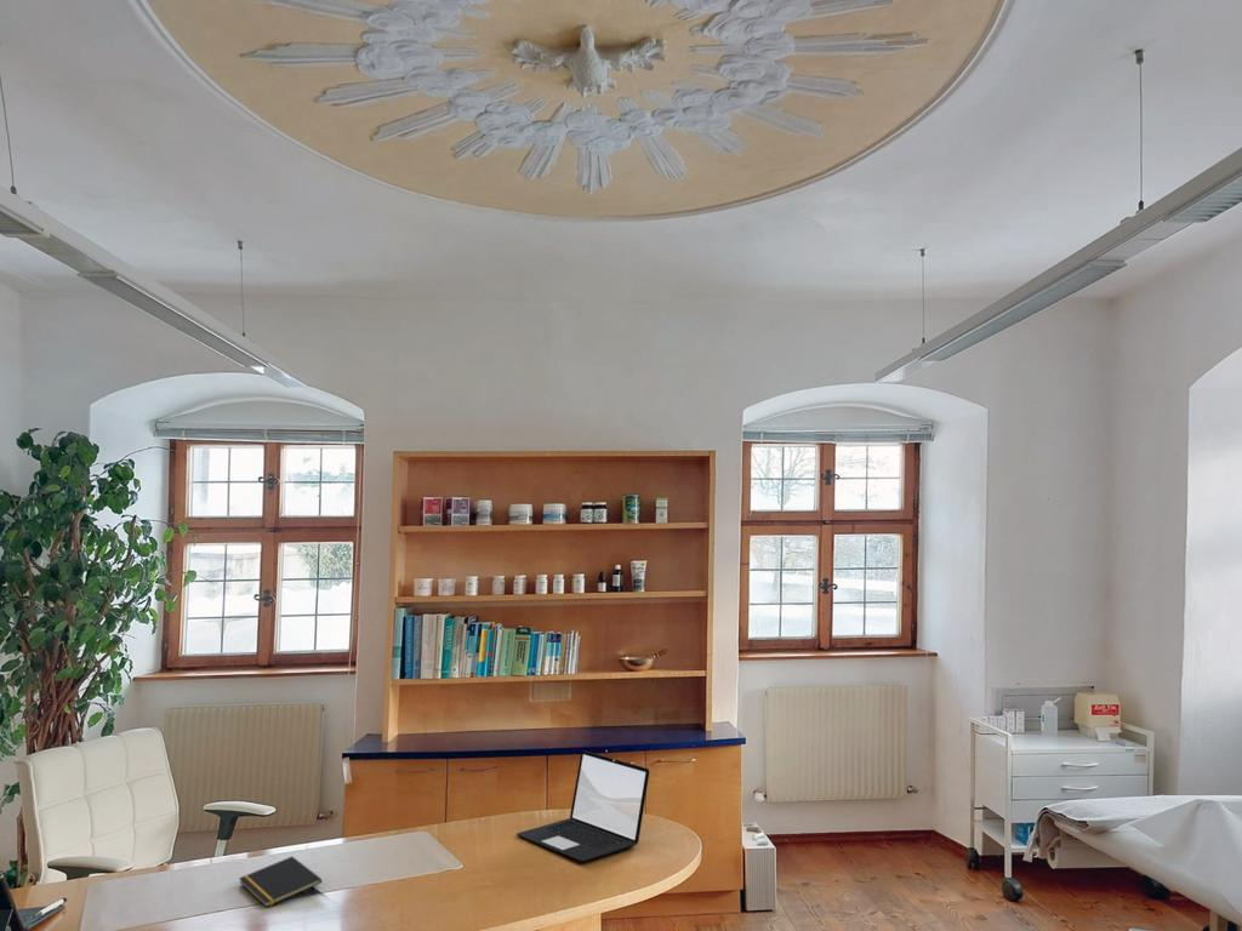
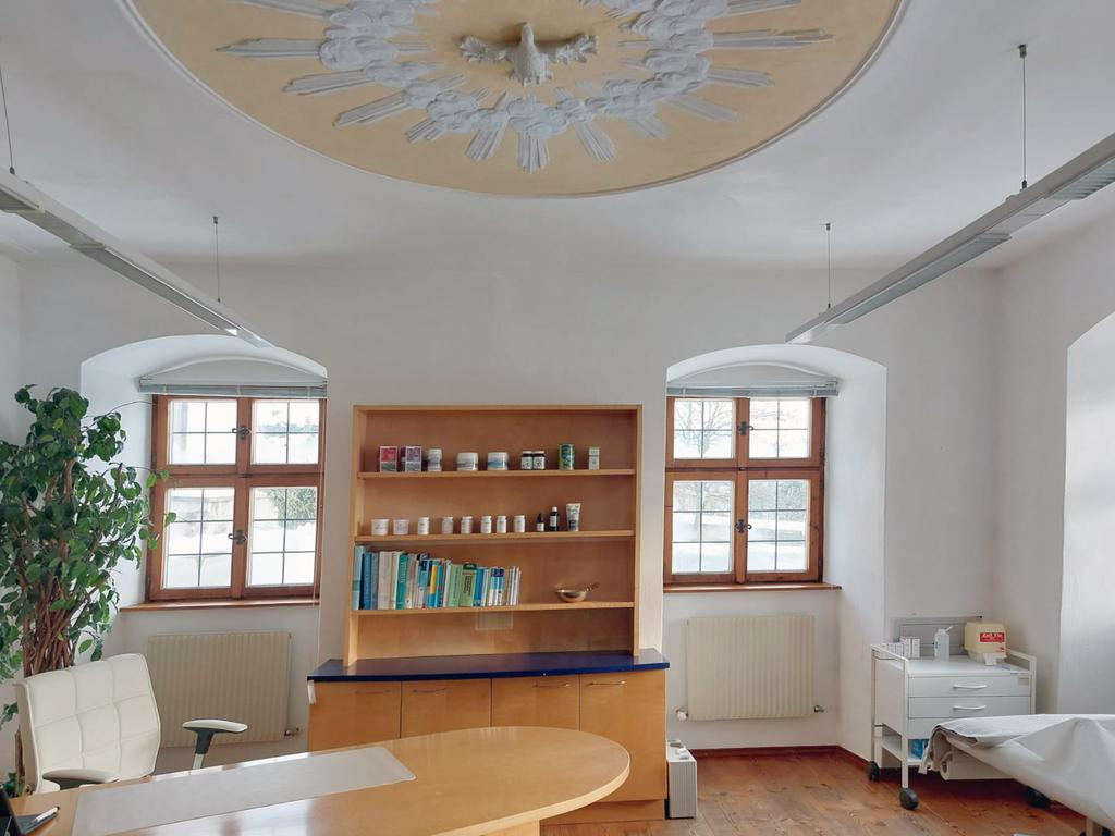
- notepad [238,856,323,908]
- laptop [515,749,650,863]
